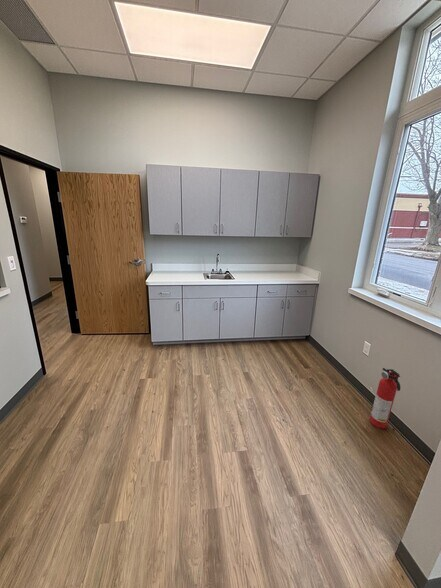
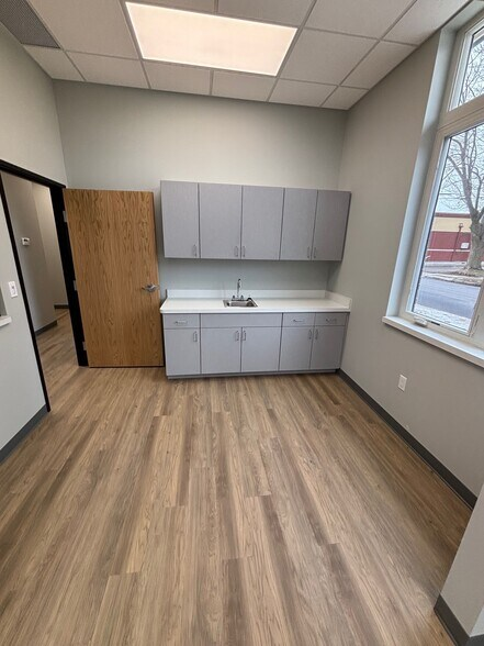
- fire extinguisher [369,367,401,429]
